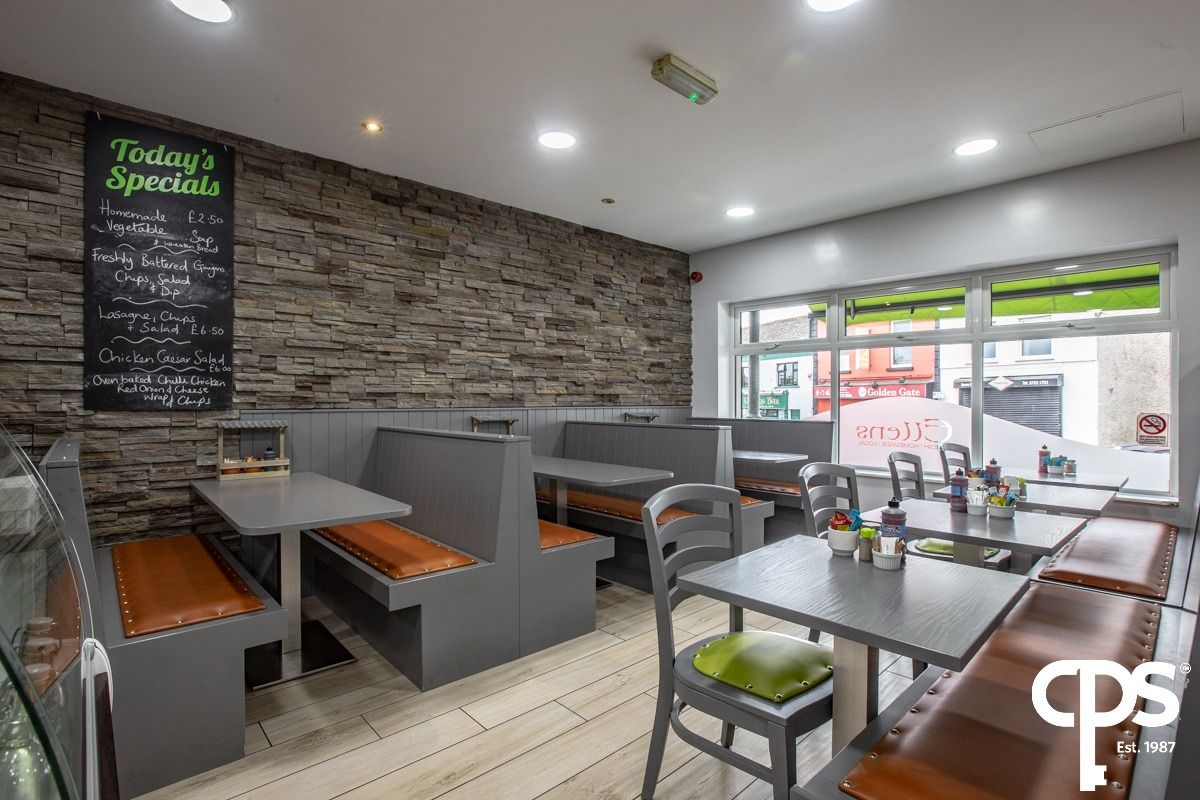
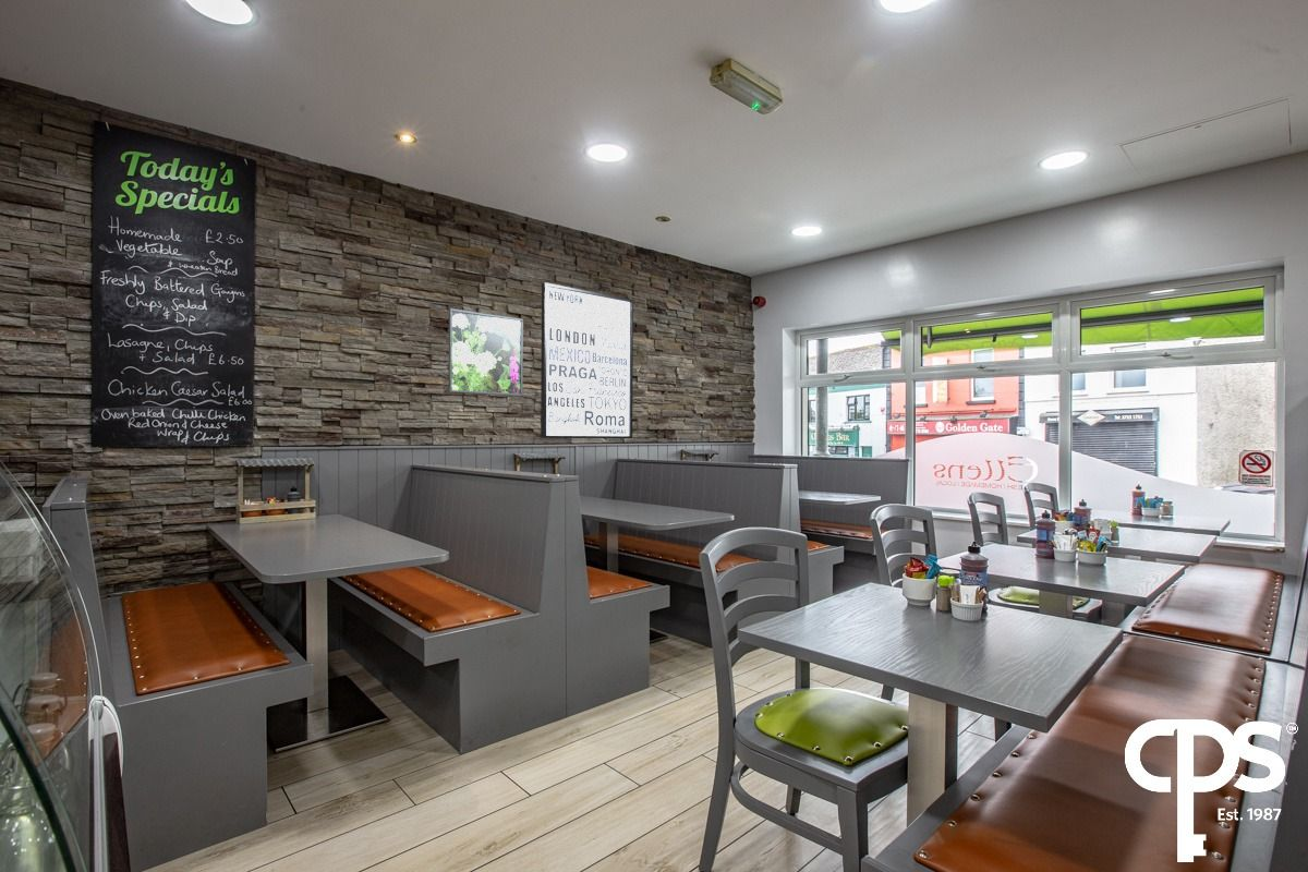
+ wall art [540,281,634,439]
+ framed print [447,307,524,398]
